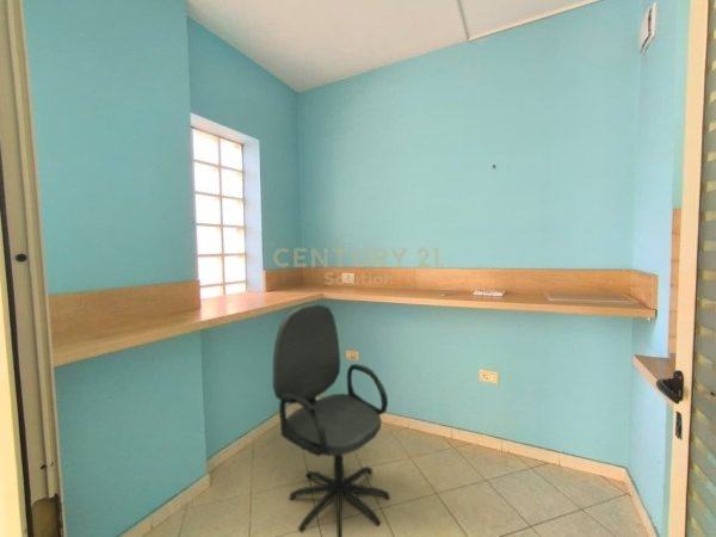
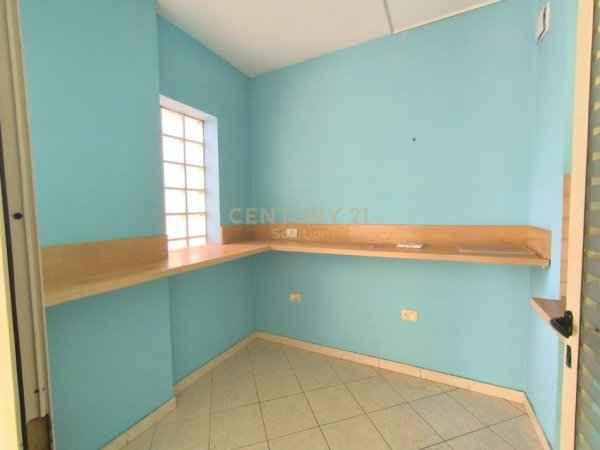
- office chair [271,303,391,537]
